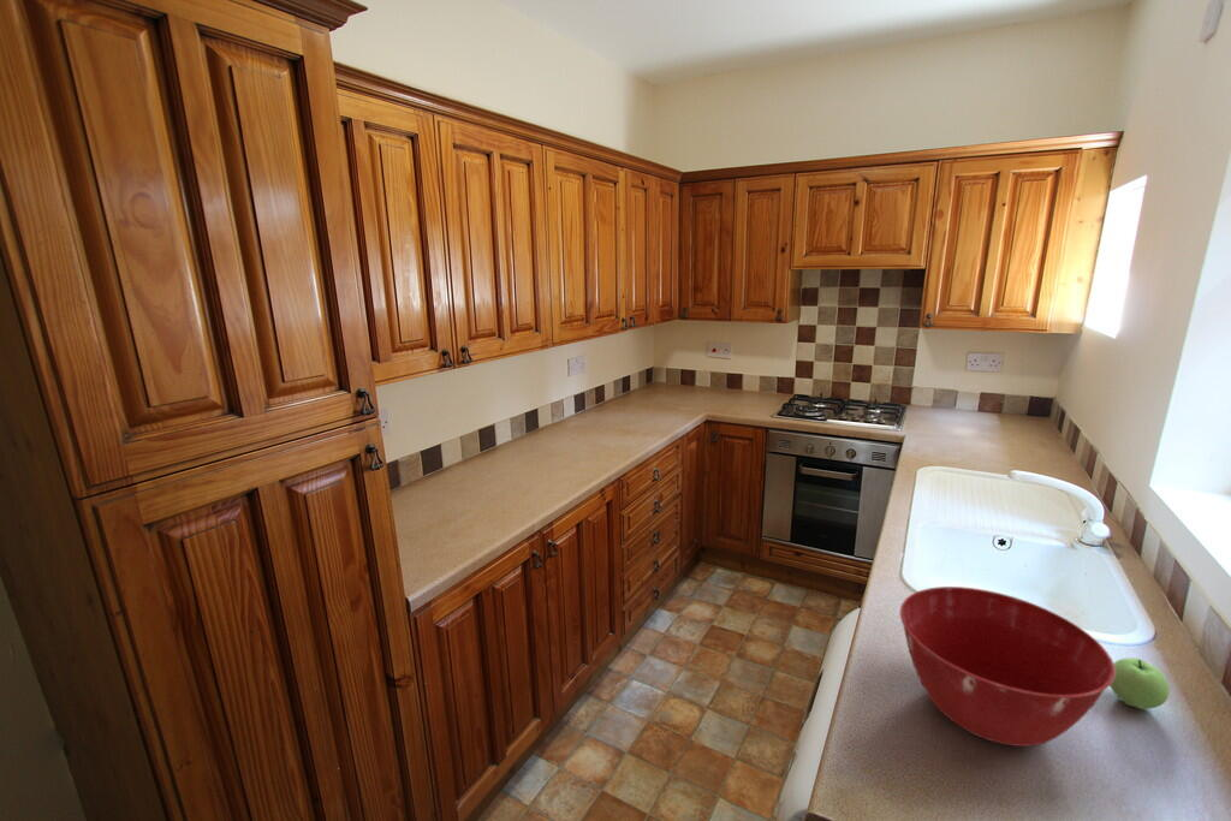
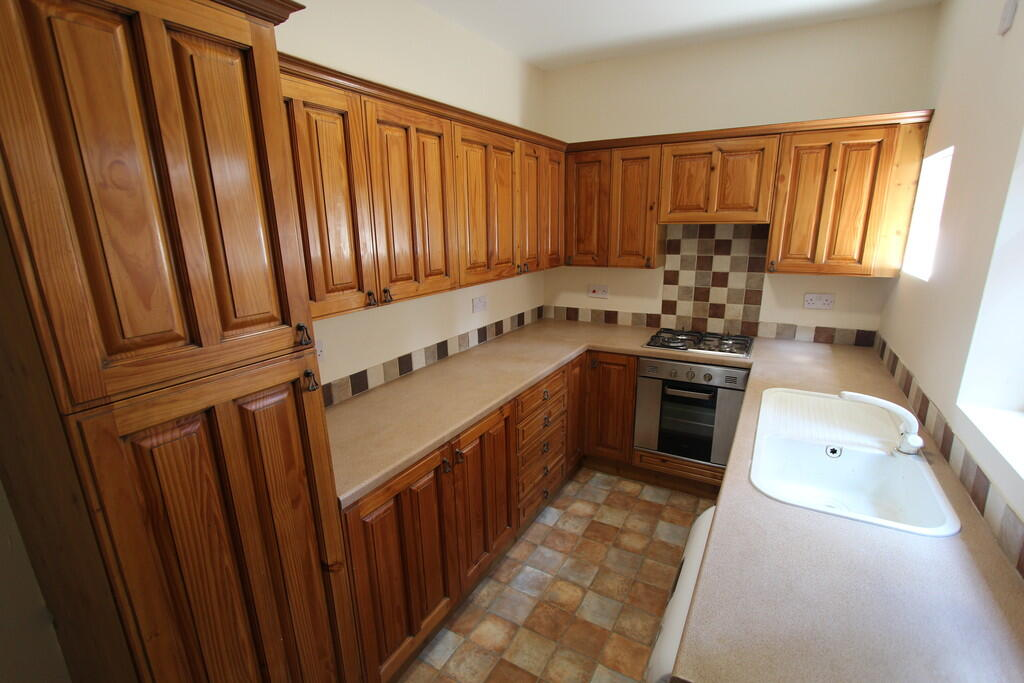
- mixing bowl [899,585,1116,748]
- apple [1110,656,1171,710]
